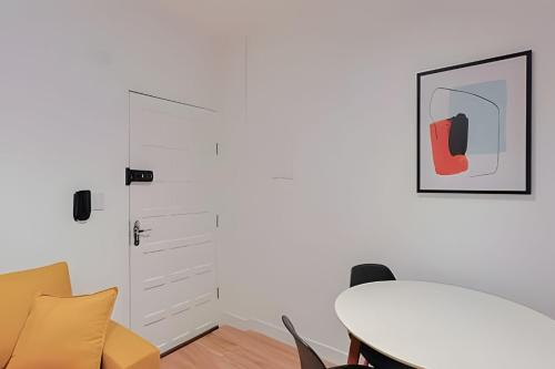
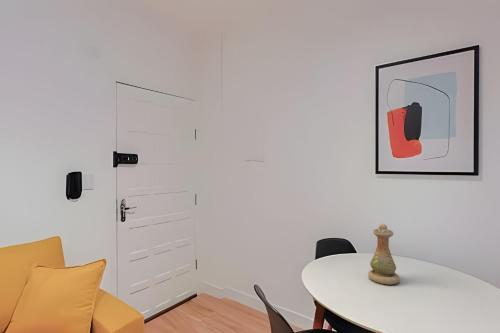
+ vase [367,222,400,285]
